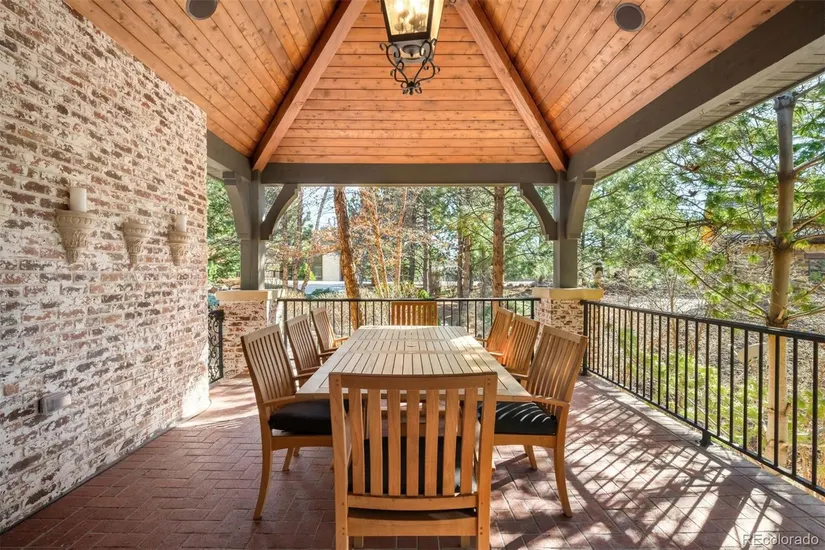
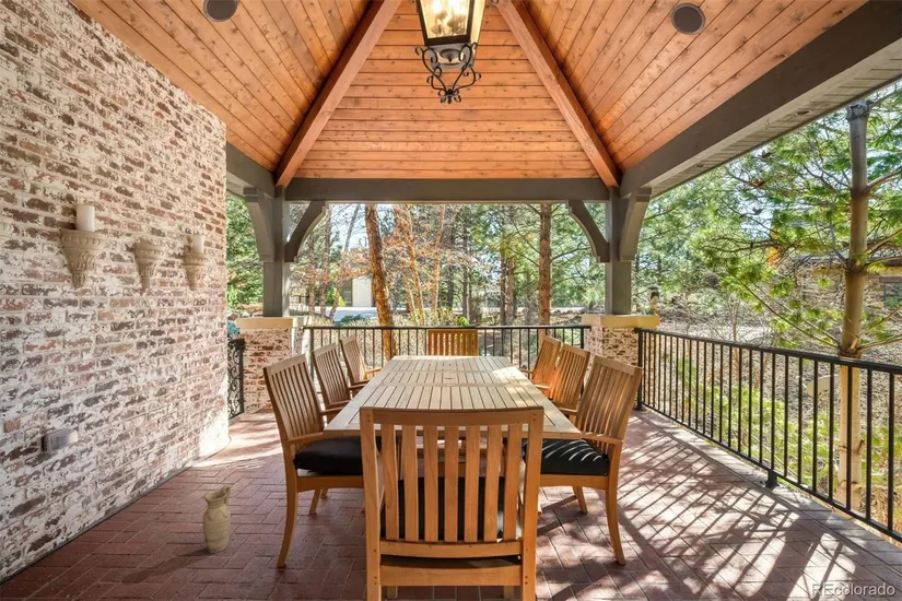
+ ceramic jug [202,483,232,554]
